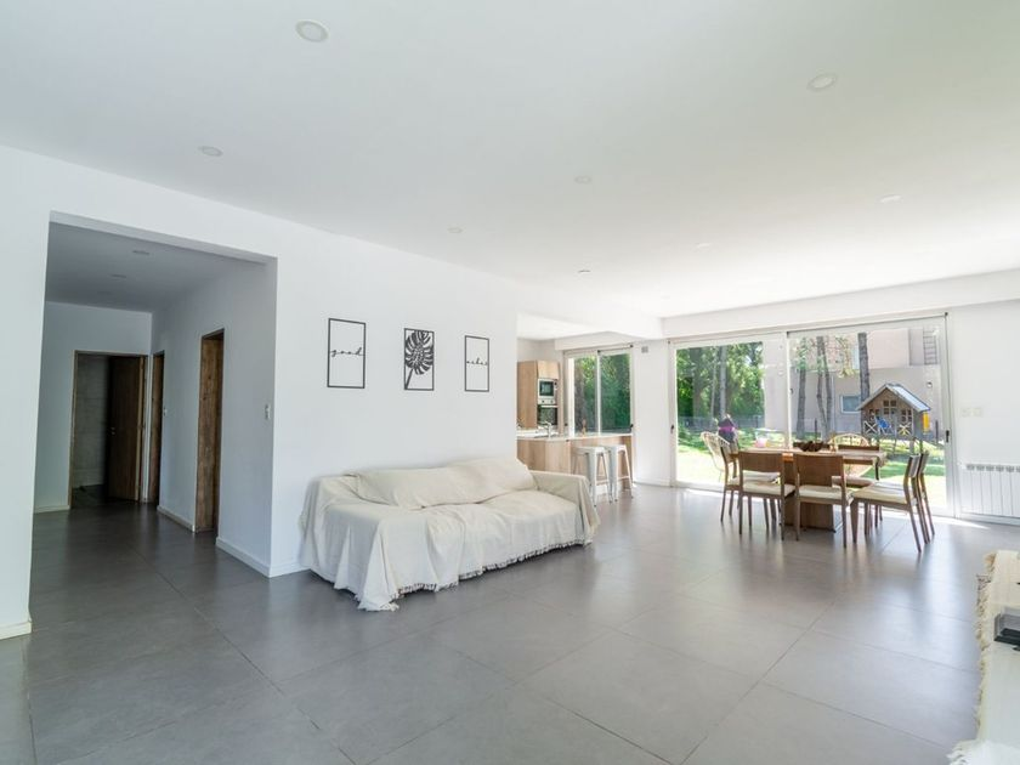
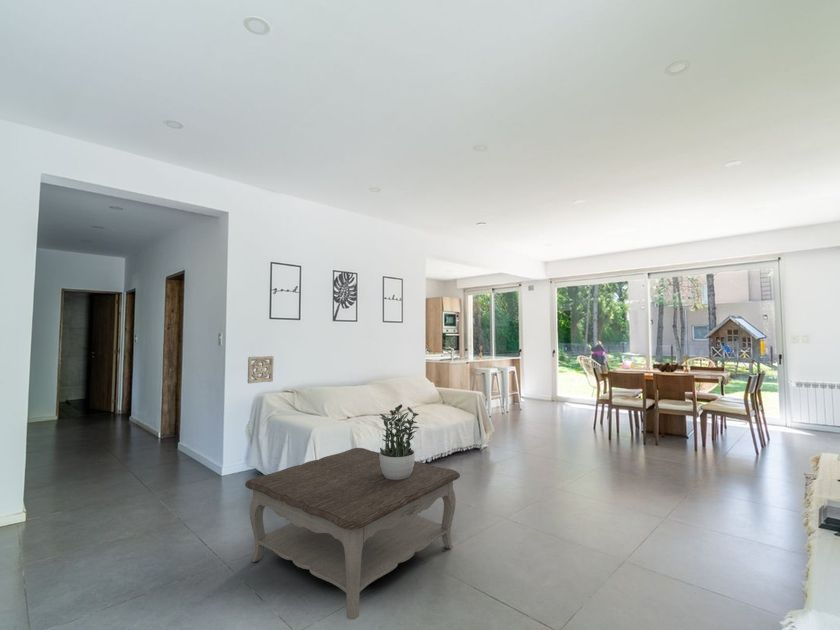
+ coffee table [245,447,461,621]
+ wall ornament [247,355,275,384]
+ potted plant [379,403,420,480]
